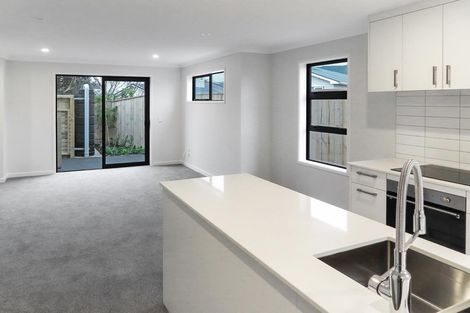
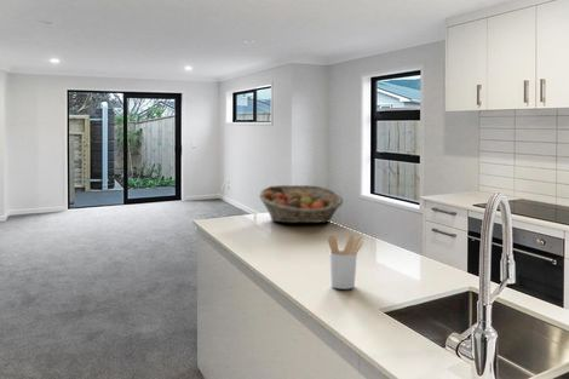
+ fruit basket [258,184,344,224]
+ utensil holder [327,234,364,291]
